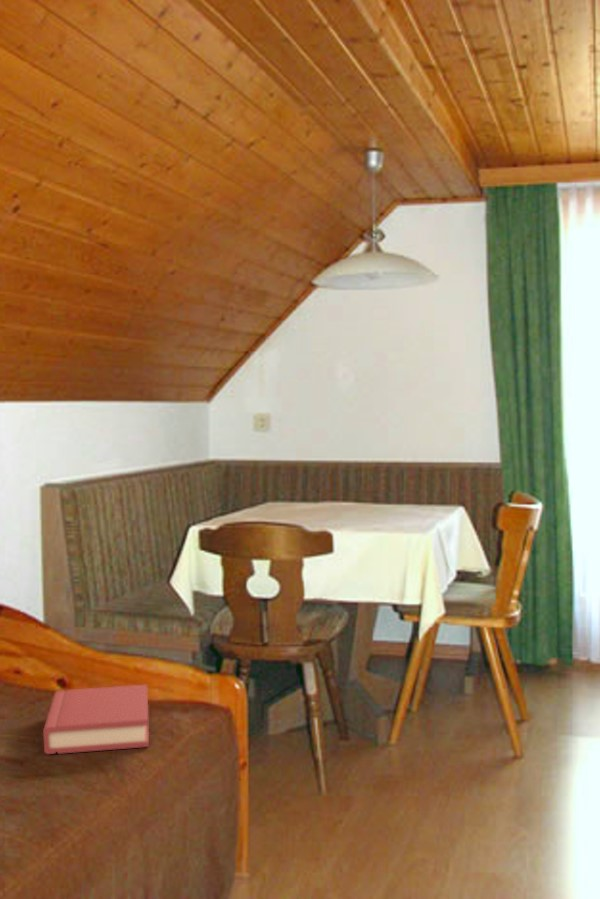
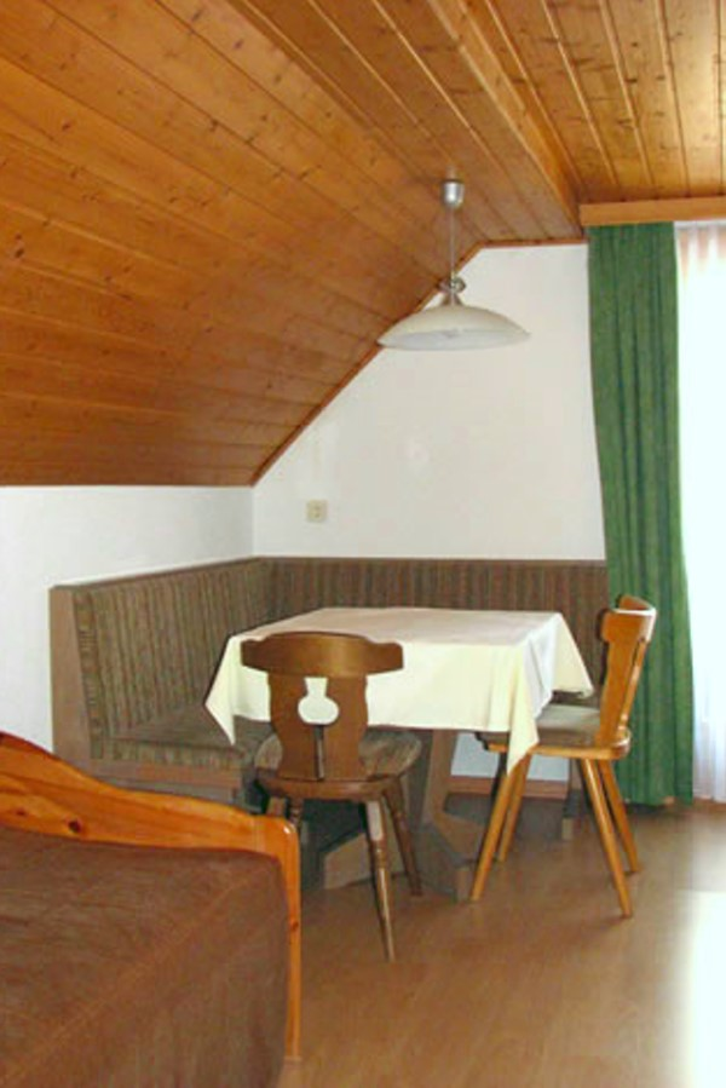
- hardback book [42,683,150,755]
